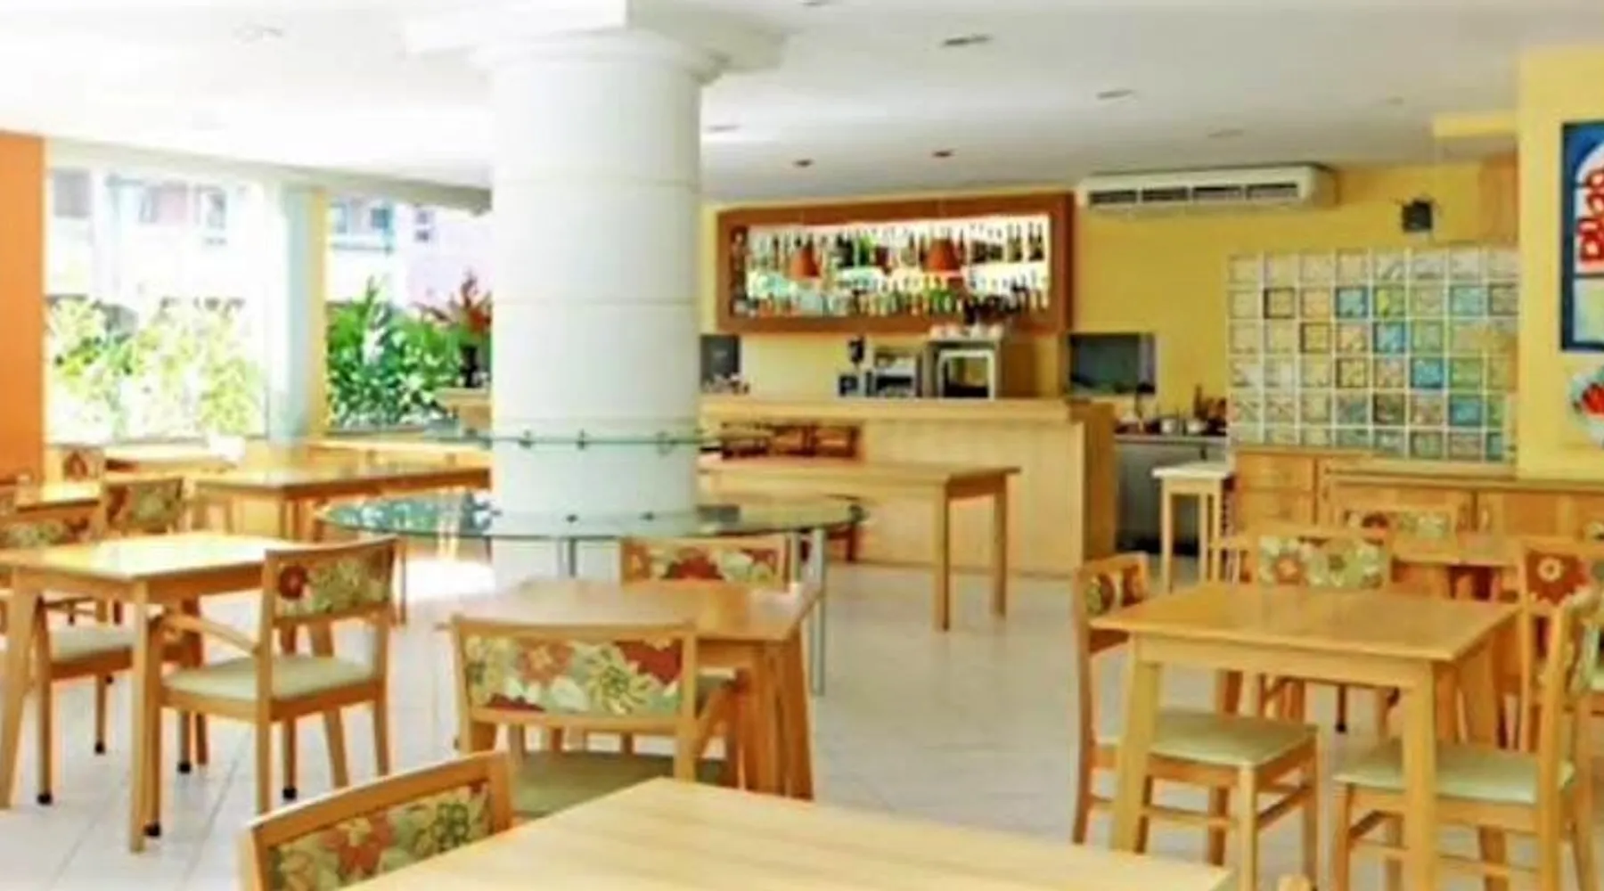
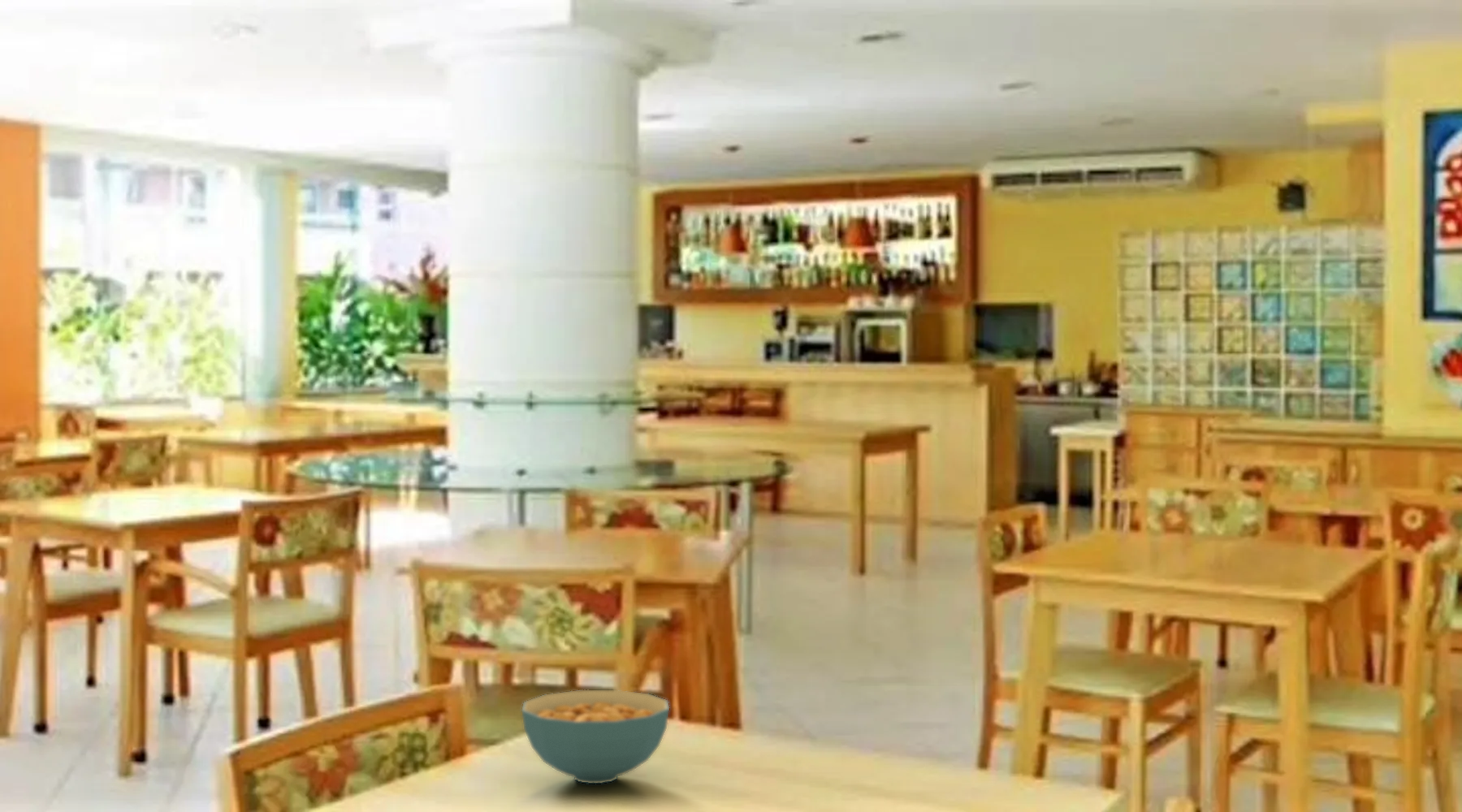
+ cereal bowl [521,689,670,784]
